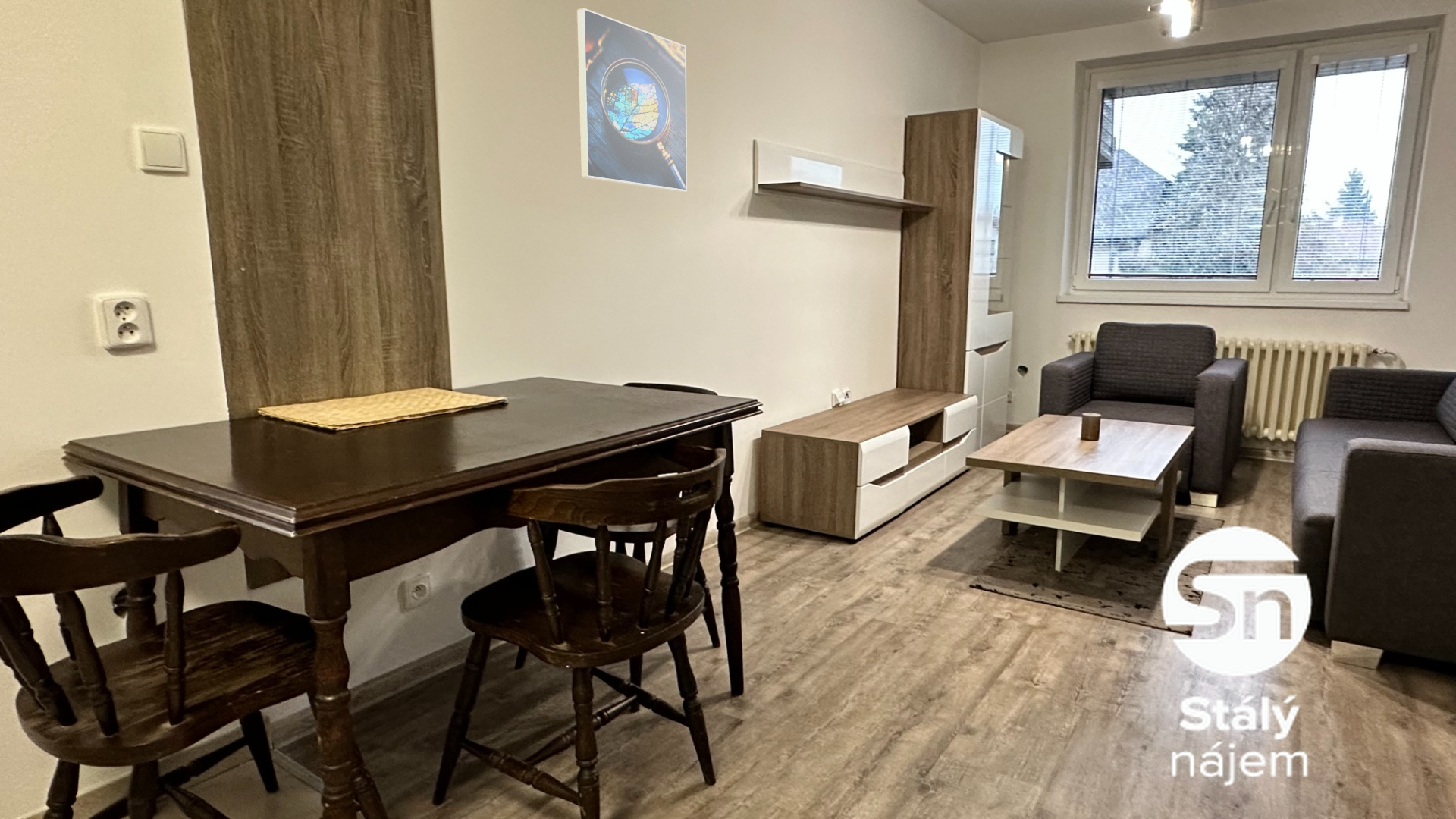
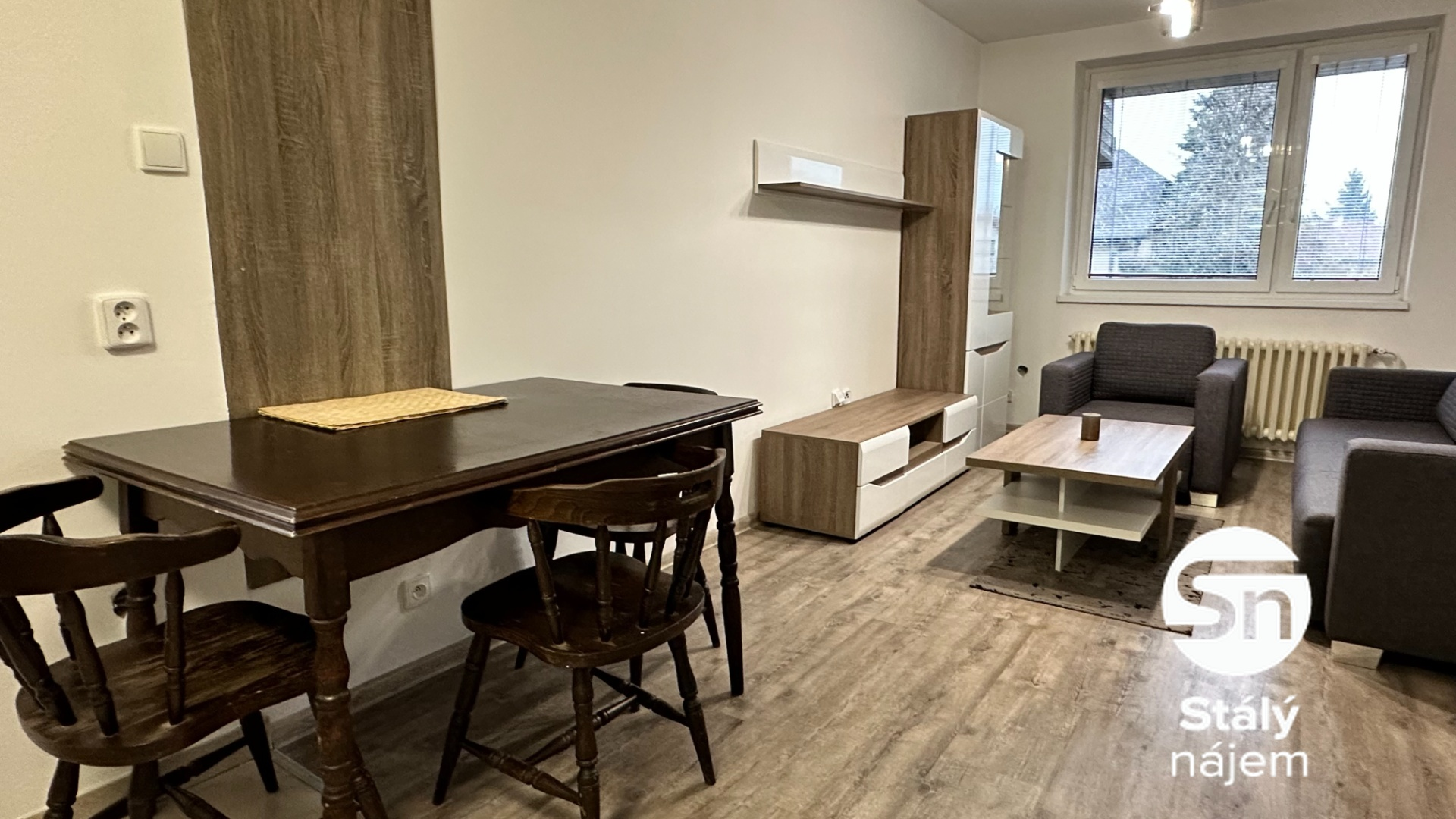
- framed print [576,7,688,193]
